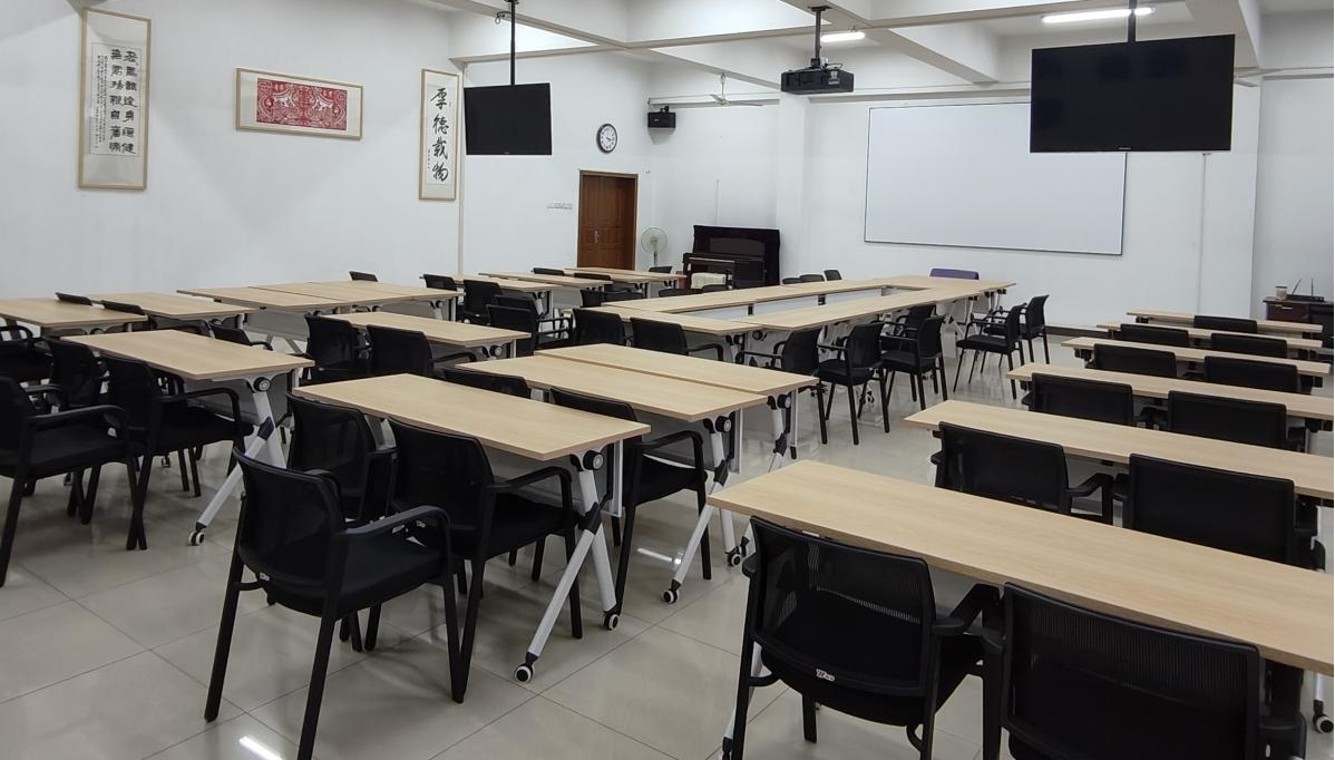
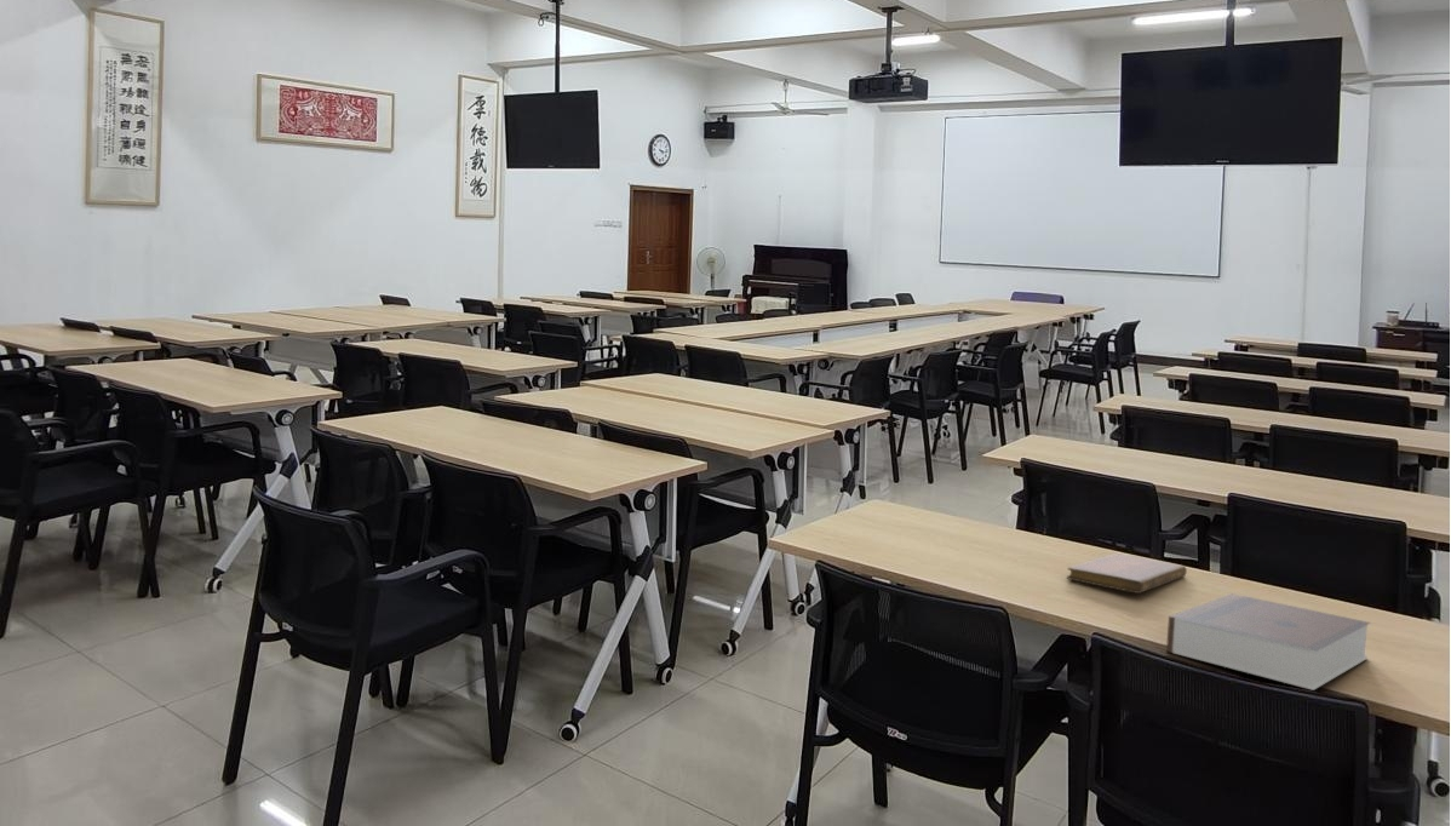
+ book [1165,592,1372,692]
+ notebook [1066,552,1188,595]
